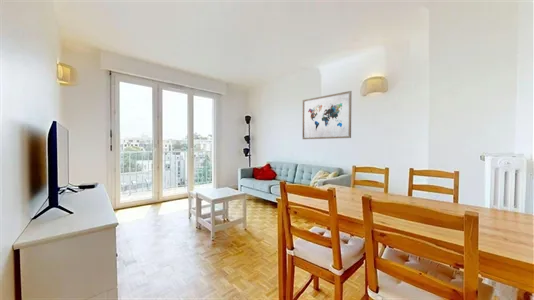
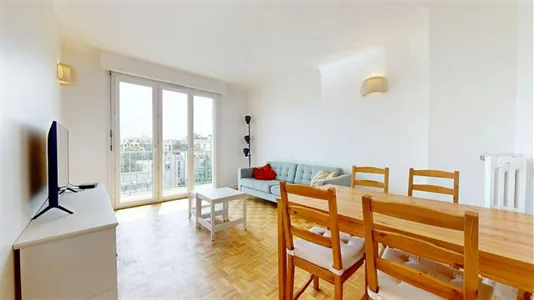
- wall art [302,90,352,140]
